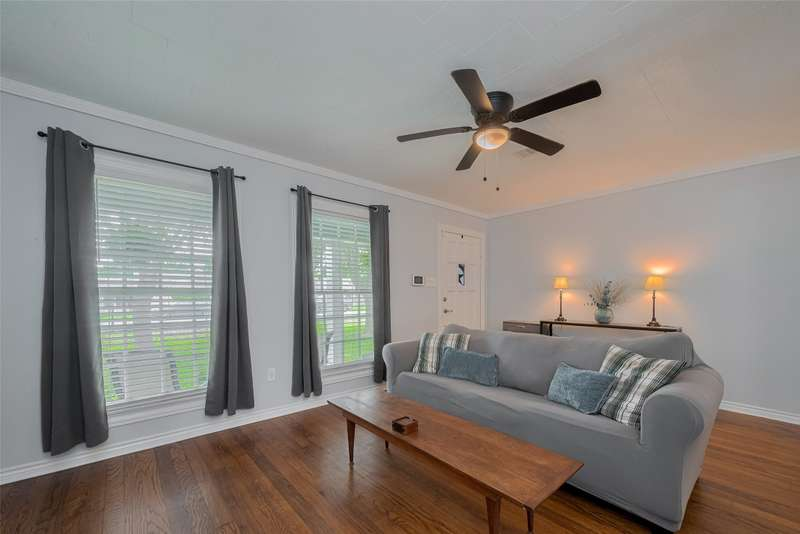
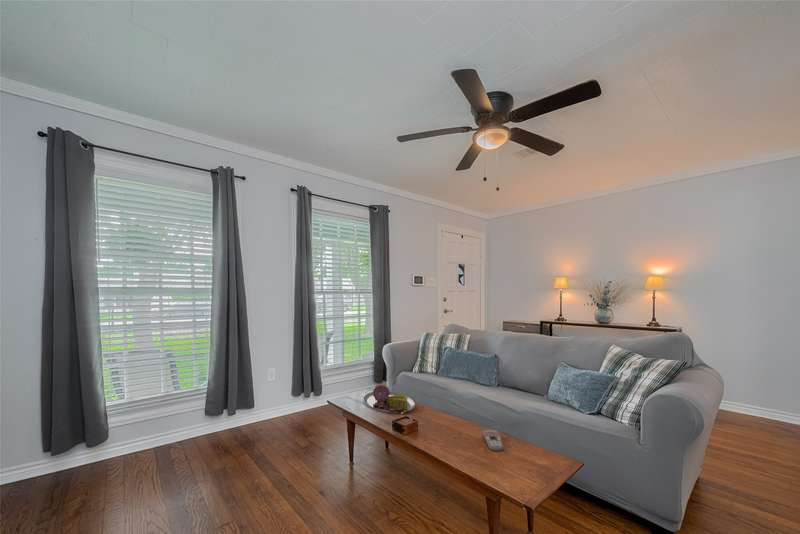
+ serving tray [363,384,416,415]
+ remote control [482,429,505,452]
